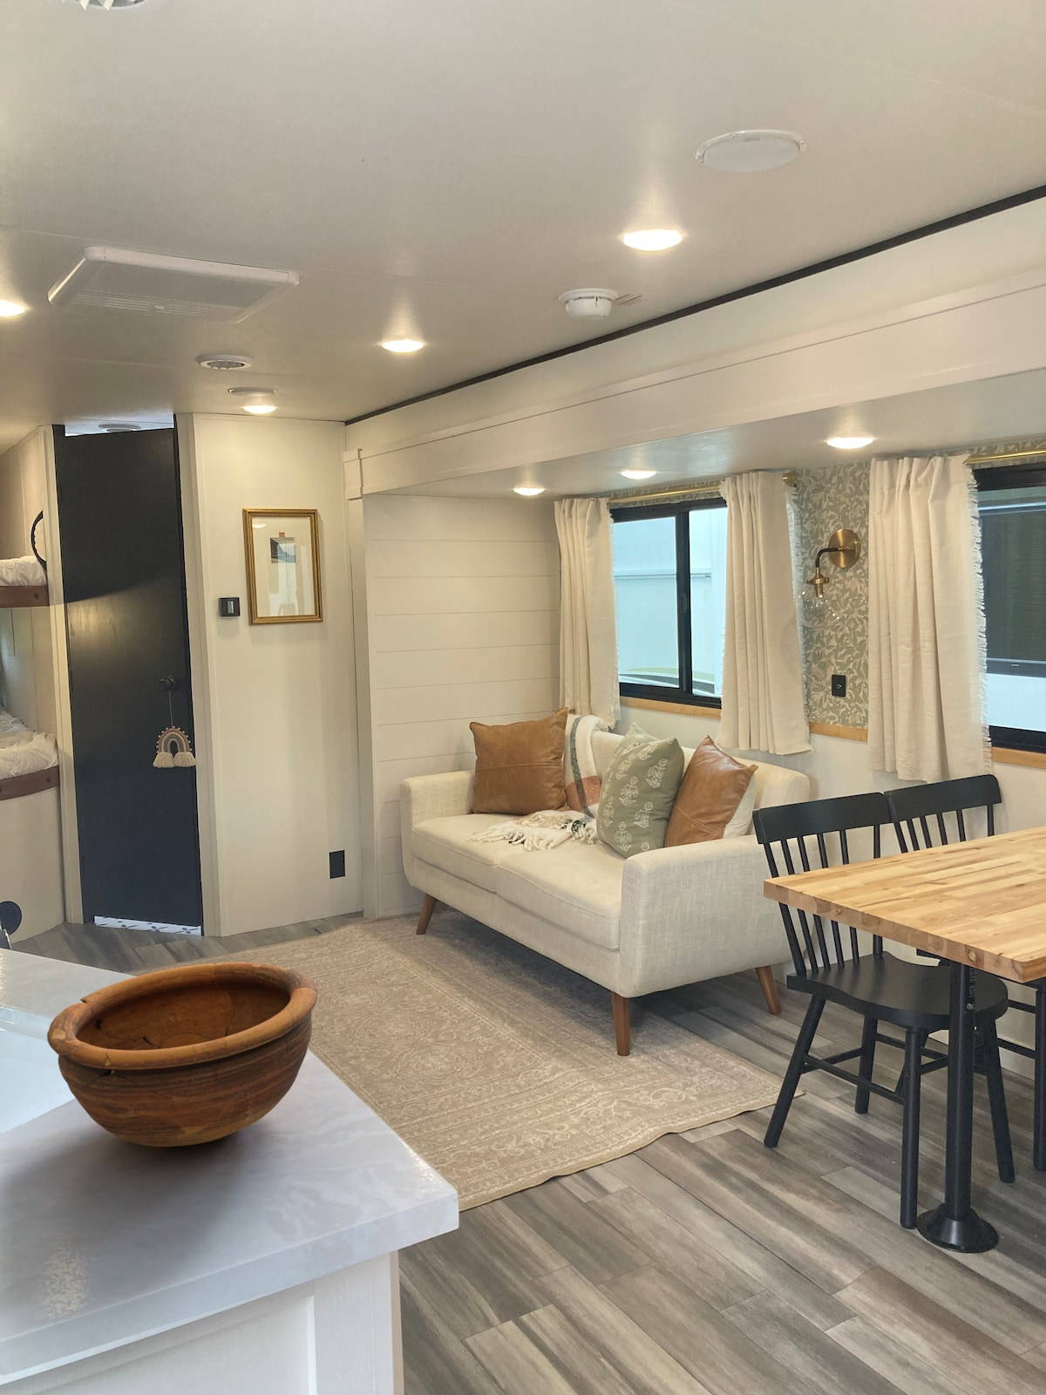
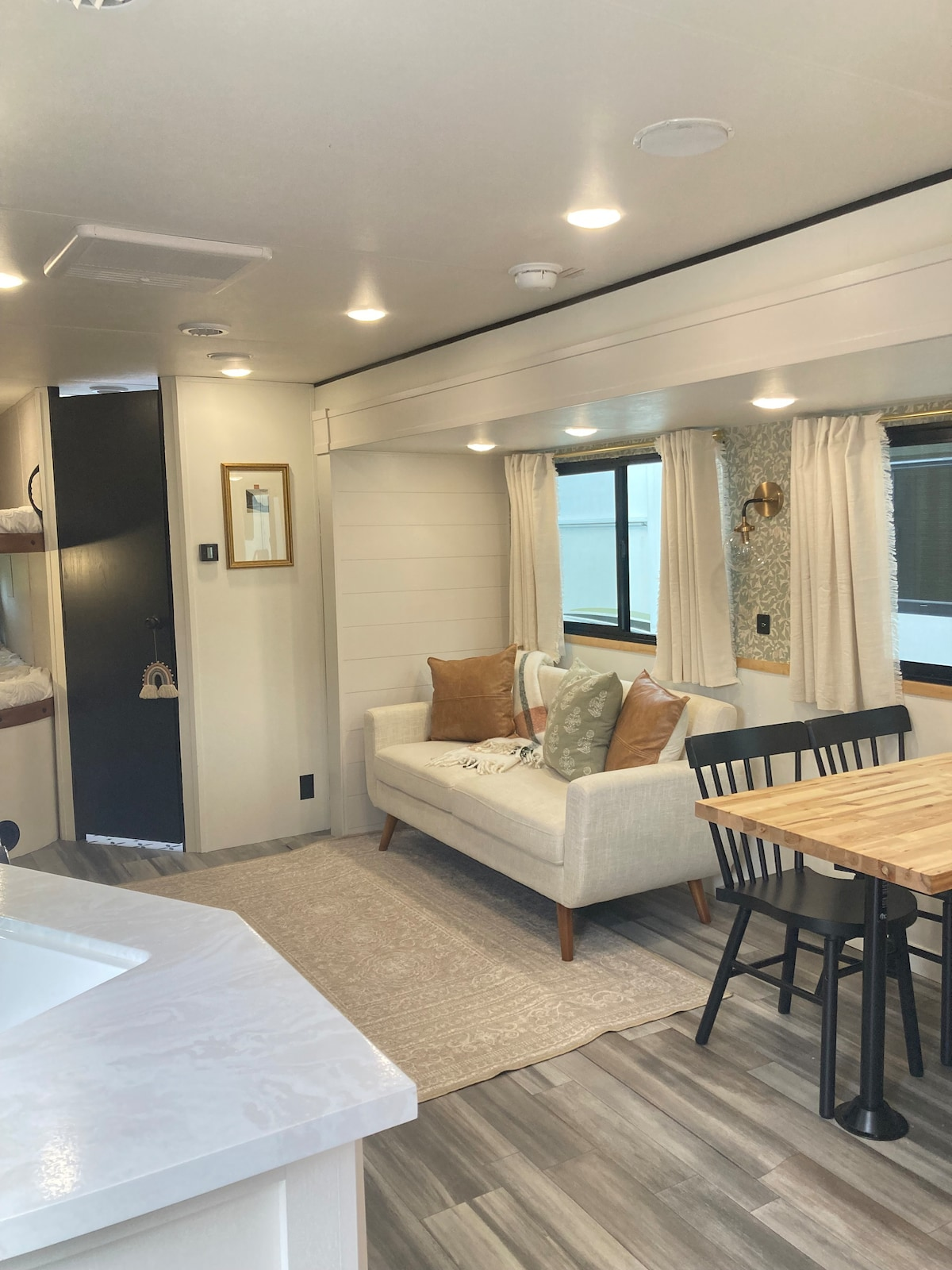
- bowl [46,962,319,1148]
